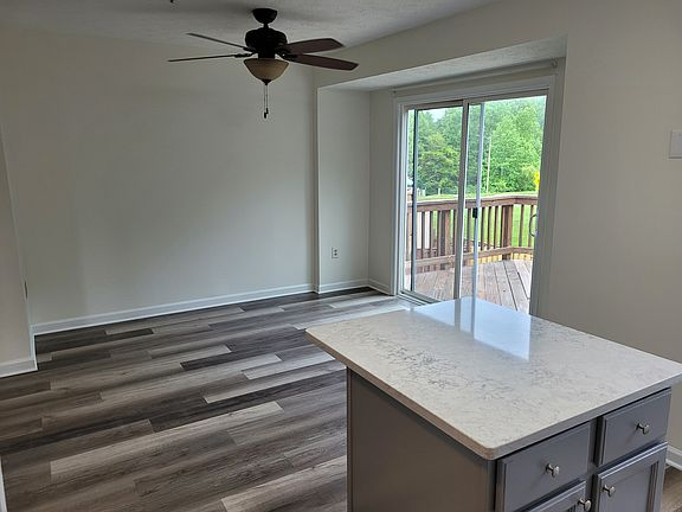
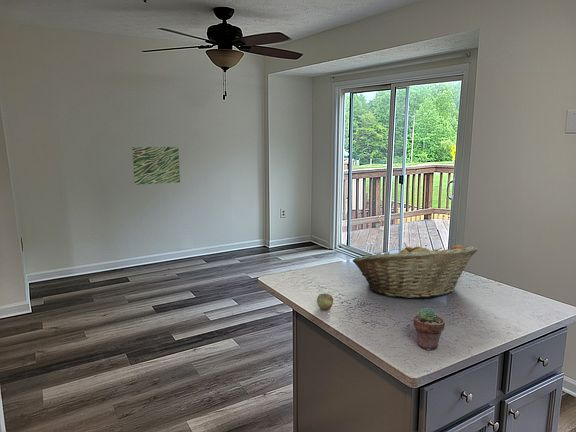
+ wall art [131,146,181,186]
+ potted succulent [412,306,446,351]
+ fruit basket [351,242,479,299]
+ apple [316,293,334,311]
